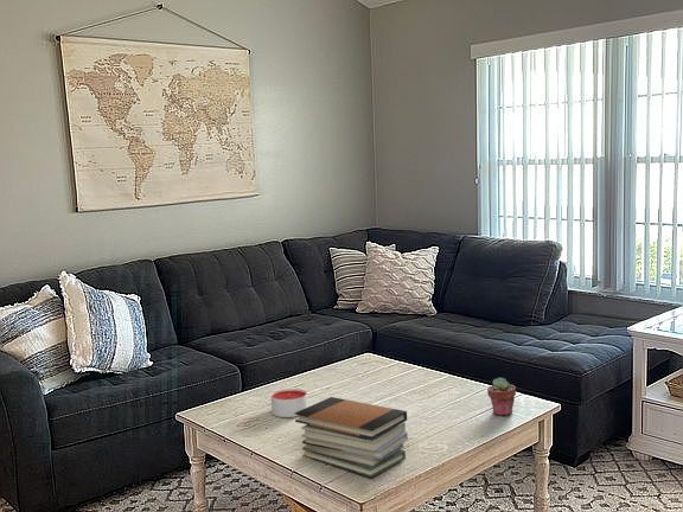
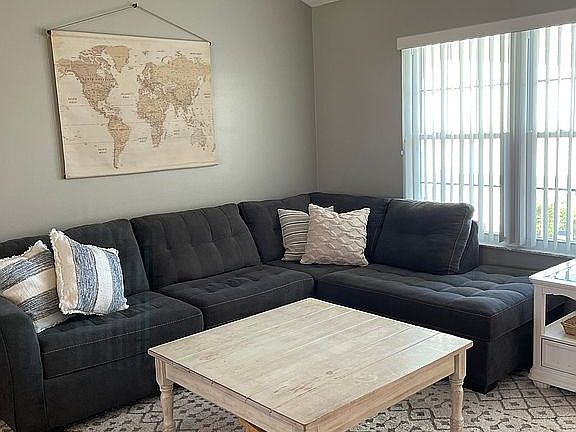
- potted succulent [486,377,517,417]
- candle [270,388,308,418]
- book stack [294,396,409,479]
